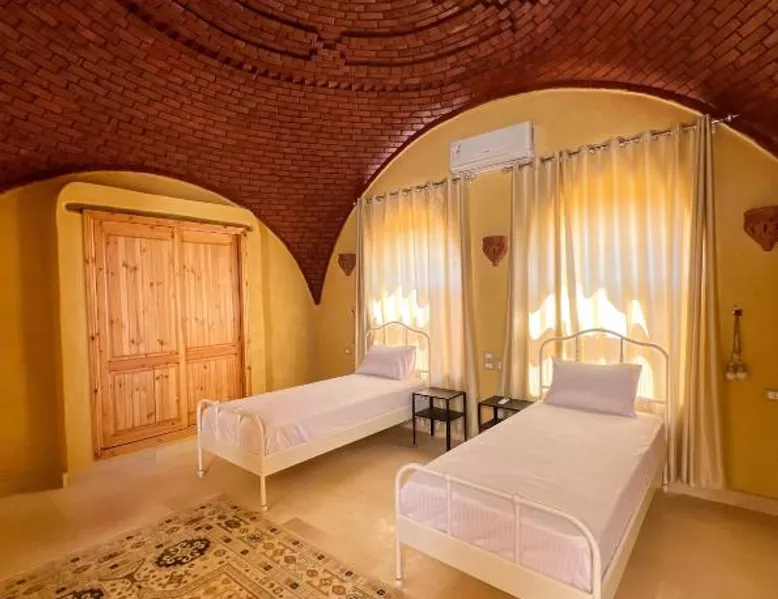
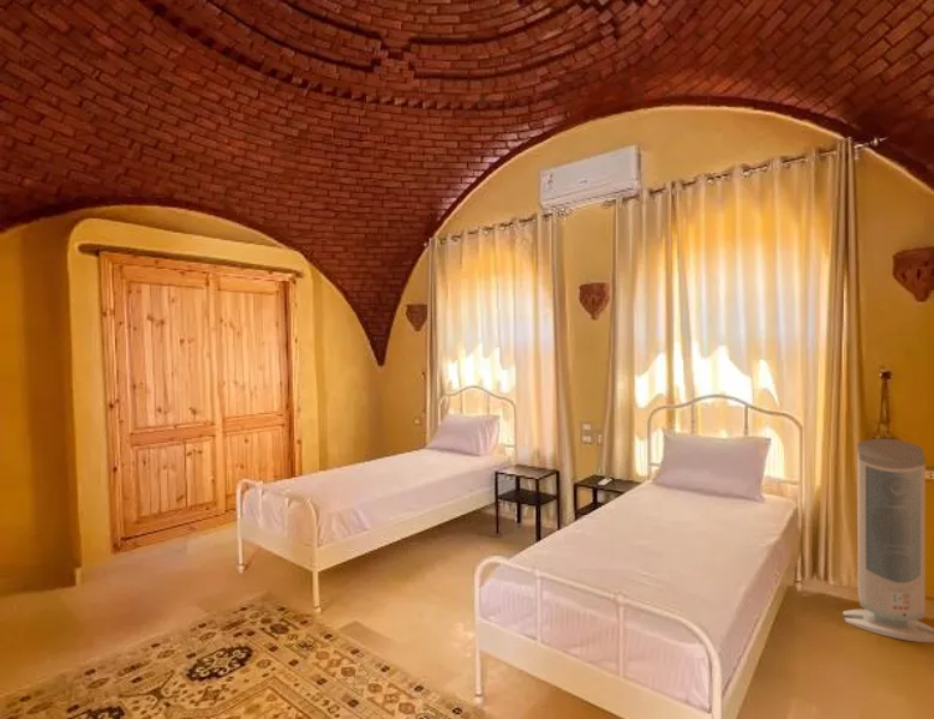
+ air purifier [842,438,934,643]
